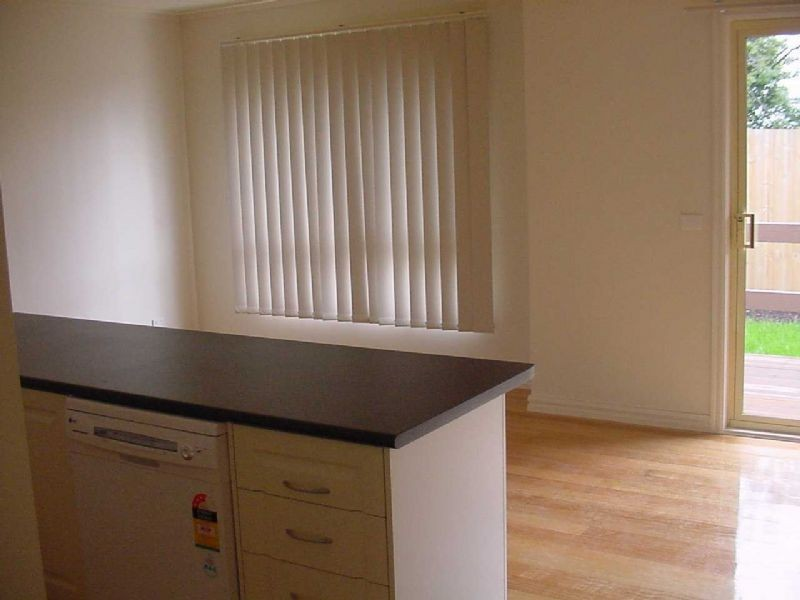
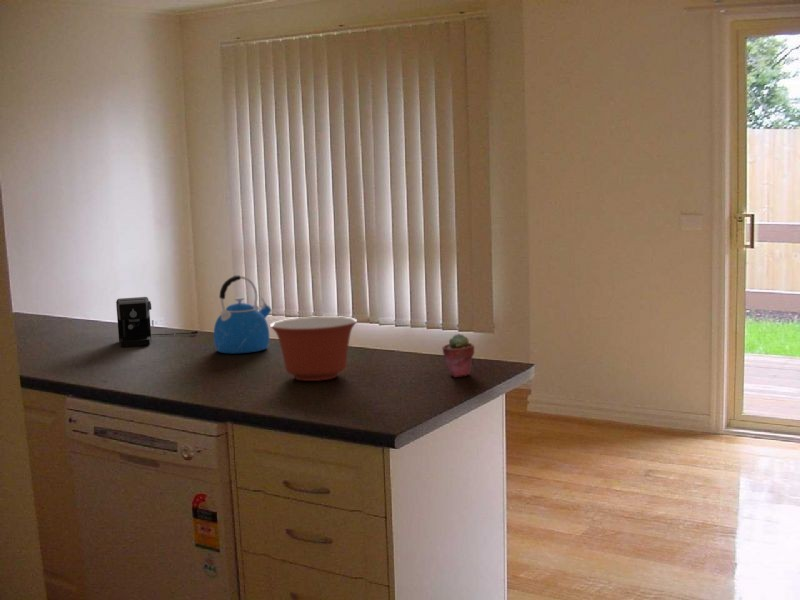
+ potted succulent [441,333,475,378]
+ coffee maker [115,296,199,348]
+ kettle [213,274,272,354]
+ mixing bowl [269,315,358,382]
